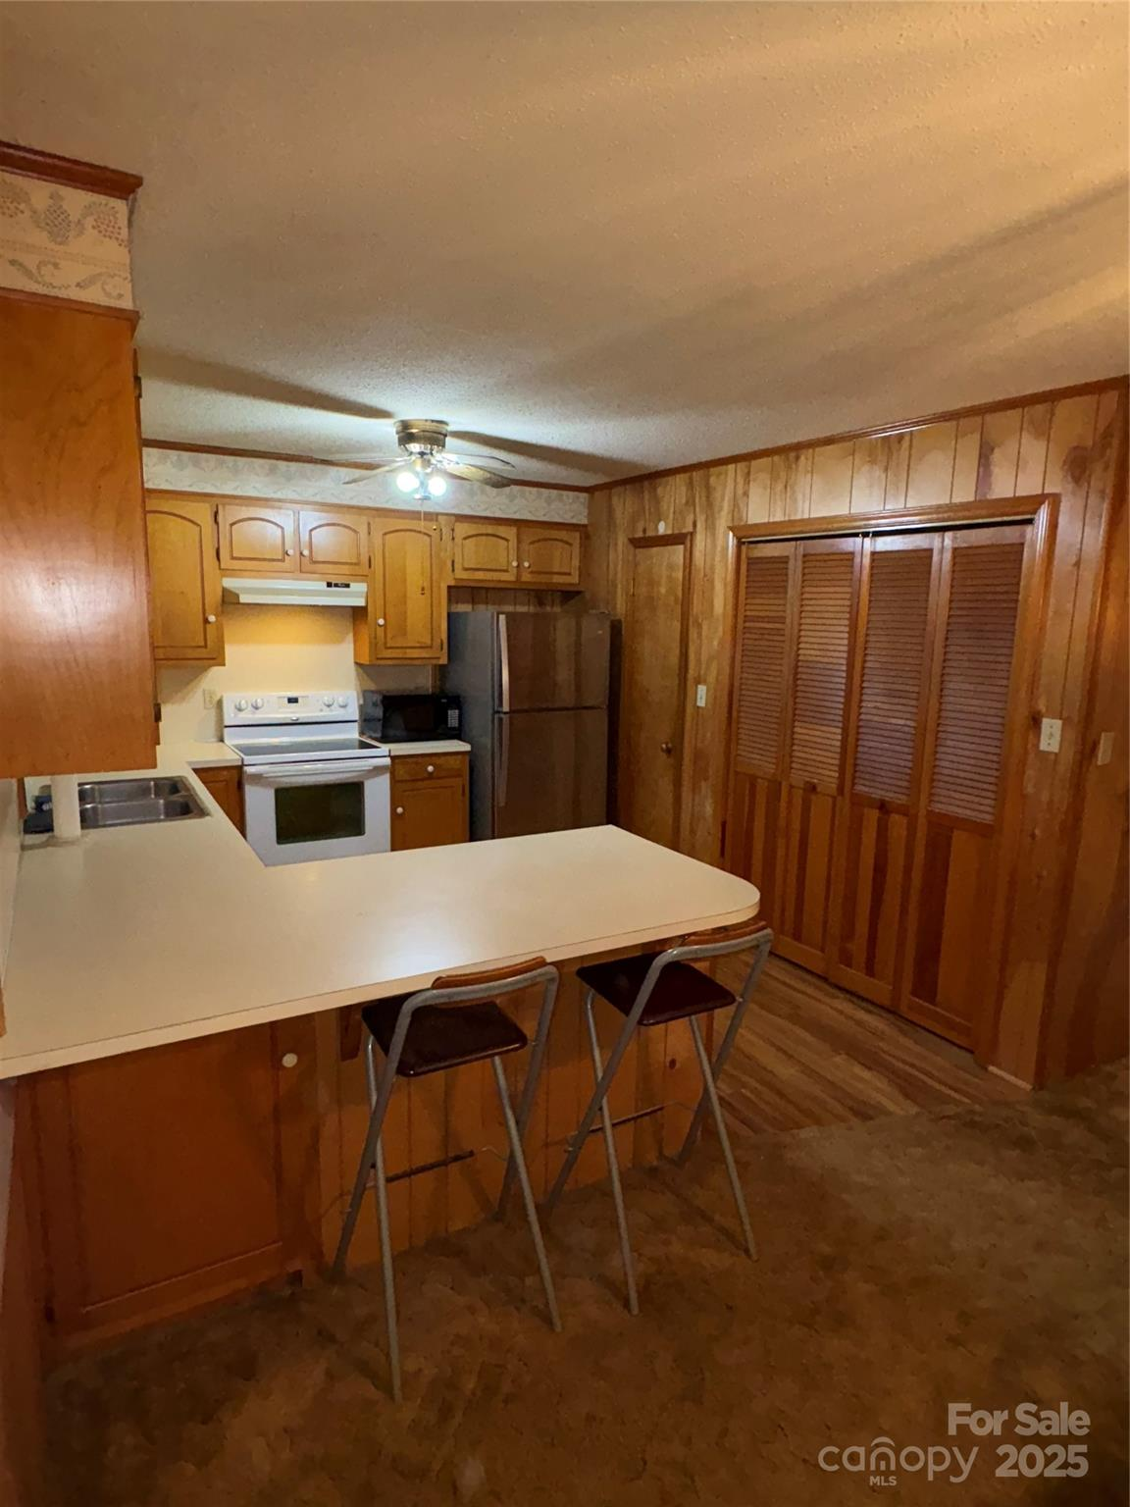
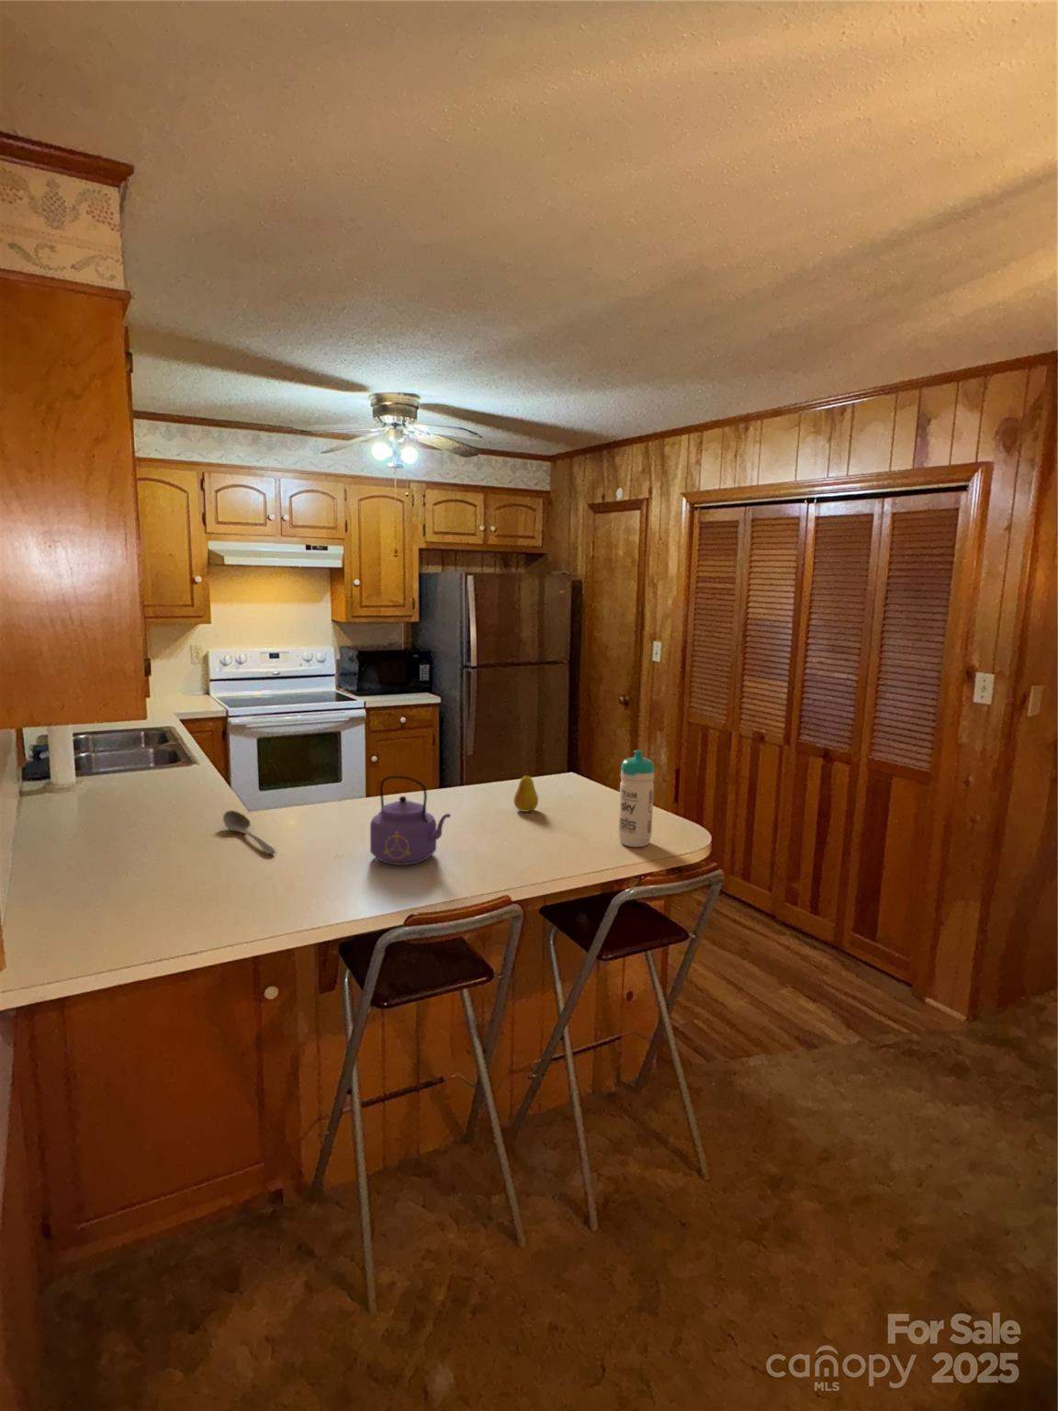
+ fruit [512,770,539,813]
+ stirrer [222,809,277,855]
+ water bottle [617,749,656,848]
+ kettle [369,774,451,867]
